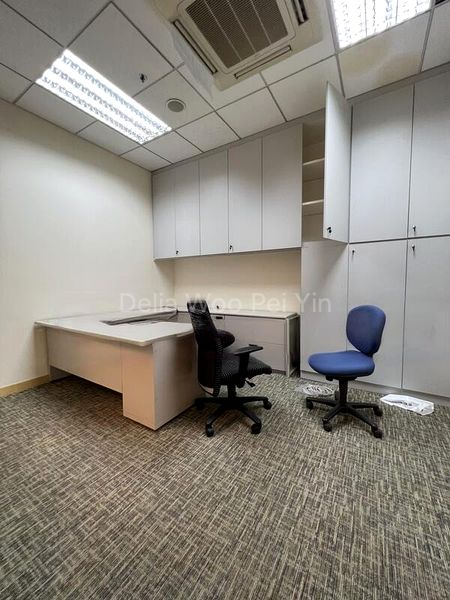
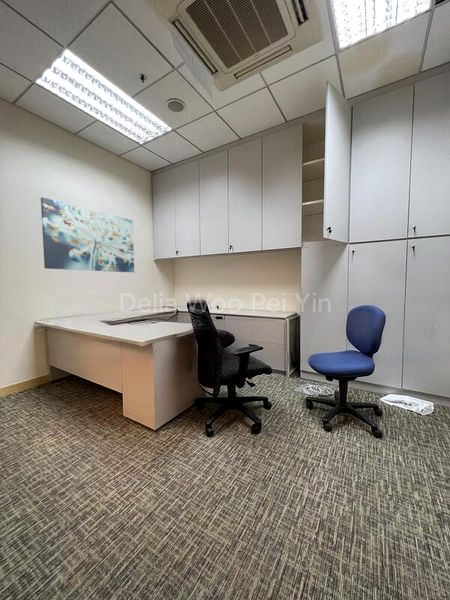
+ wall art [40,197,135,273]
